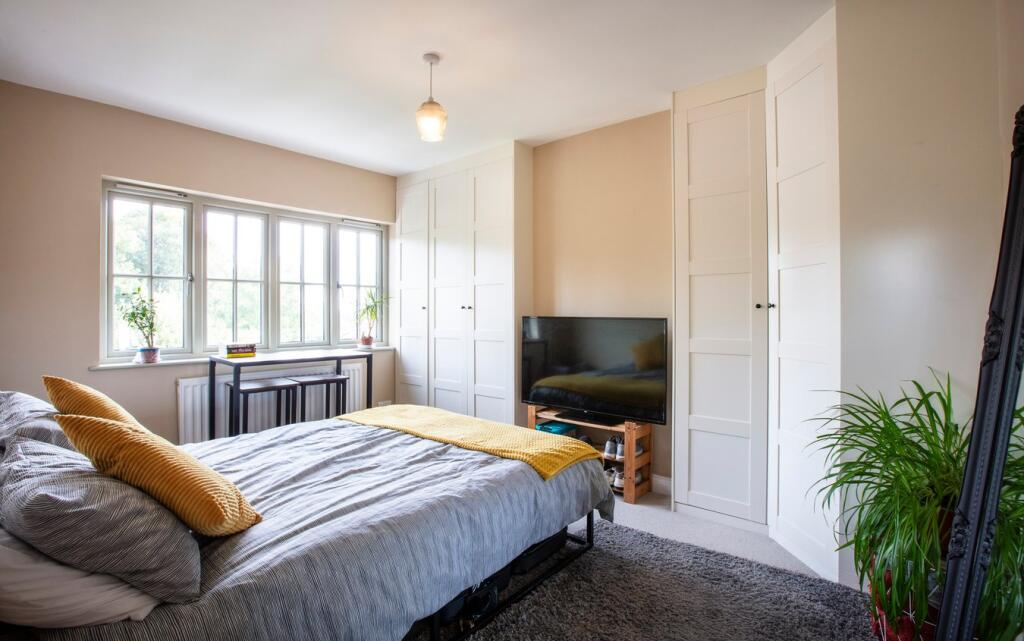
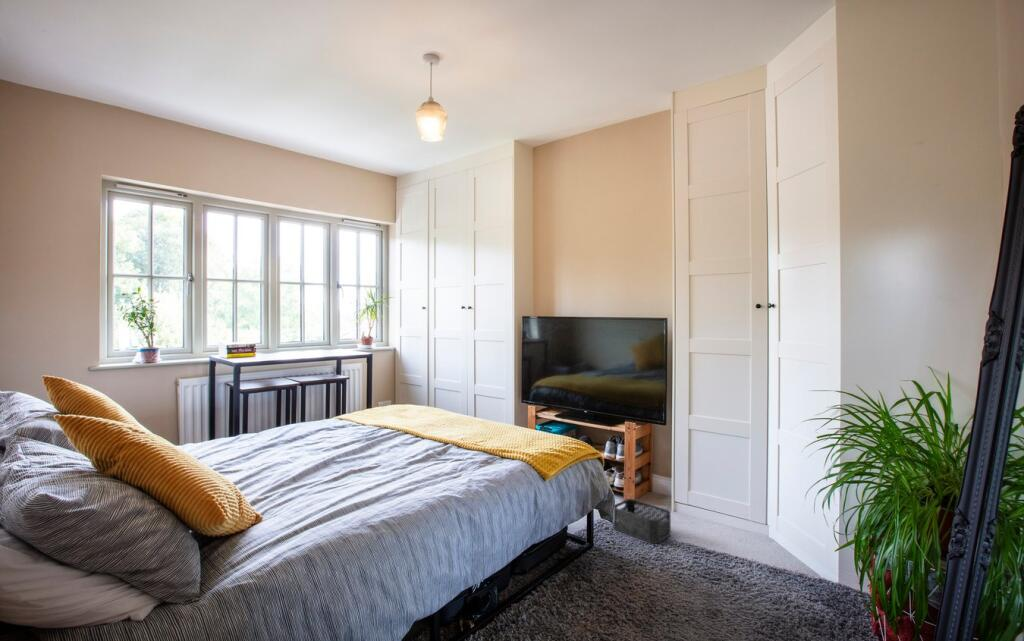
+ storage bin [612,498,672,545]
